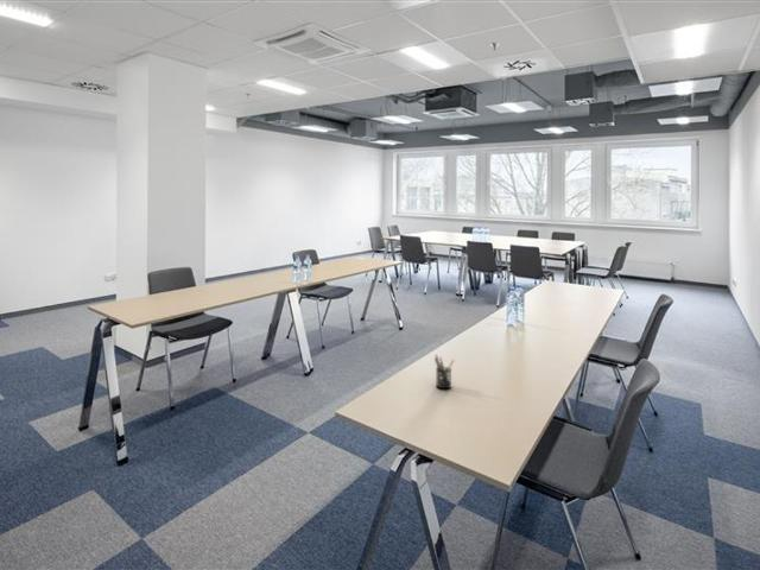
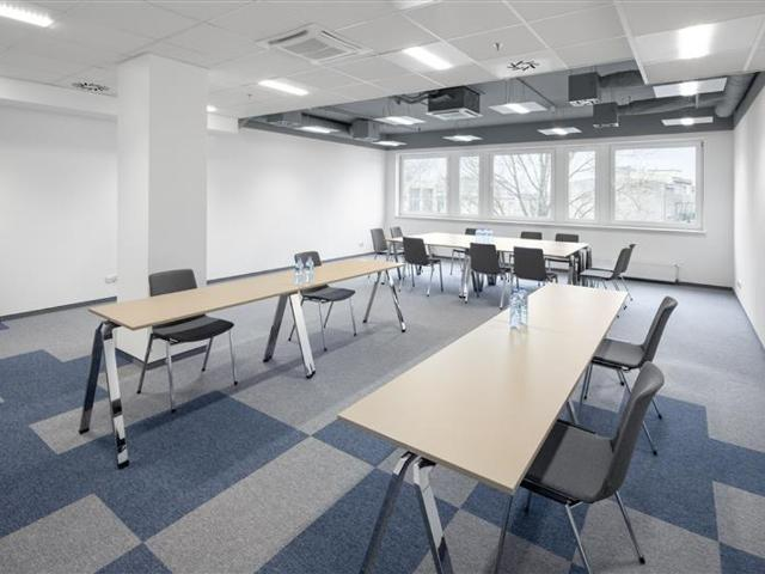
- pen holder [433,354,456,390]
